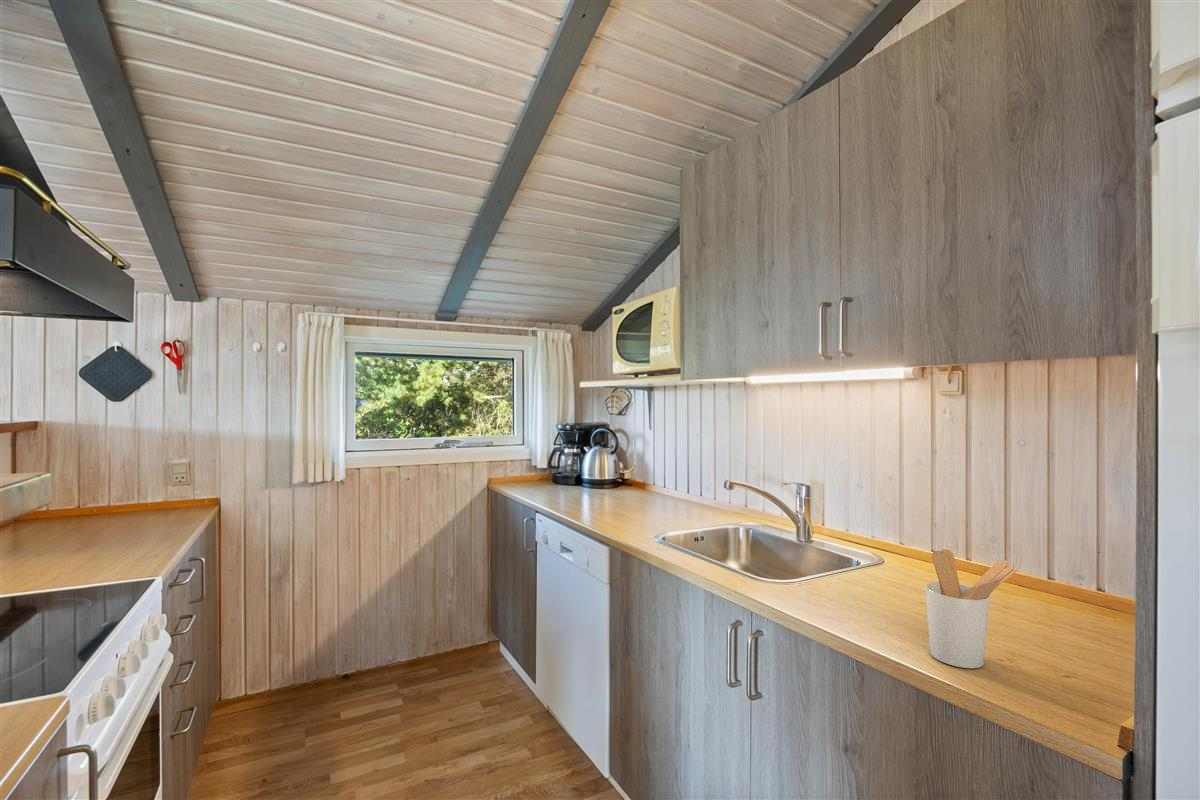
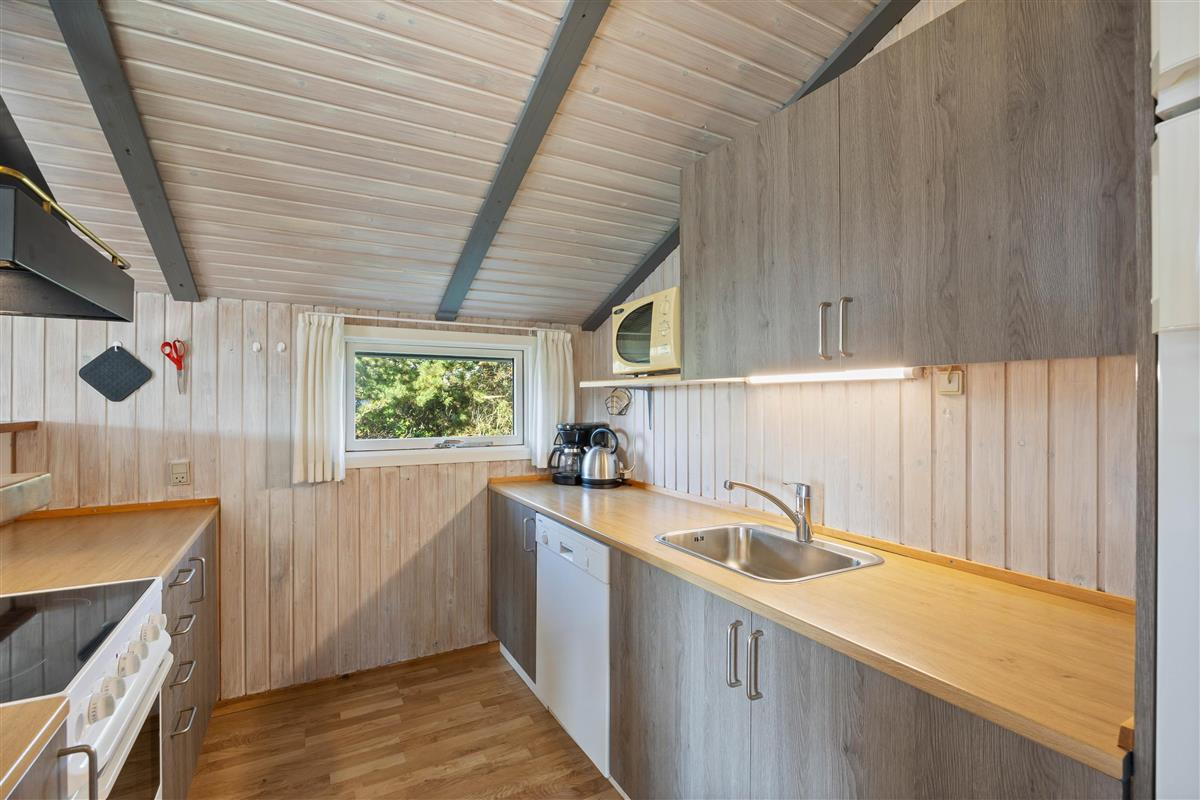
- utensil holder [924,548,1019,669]
